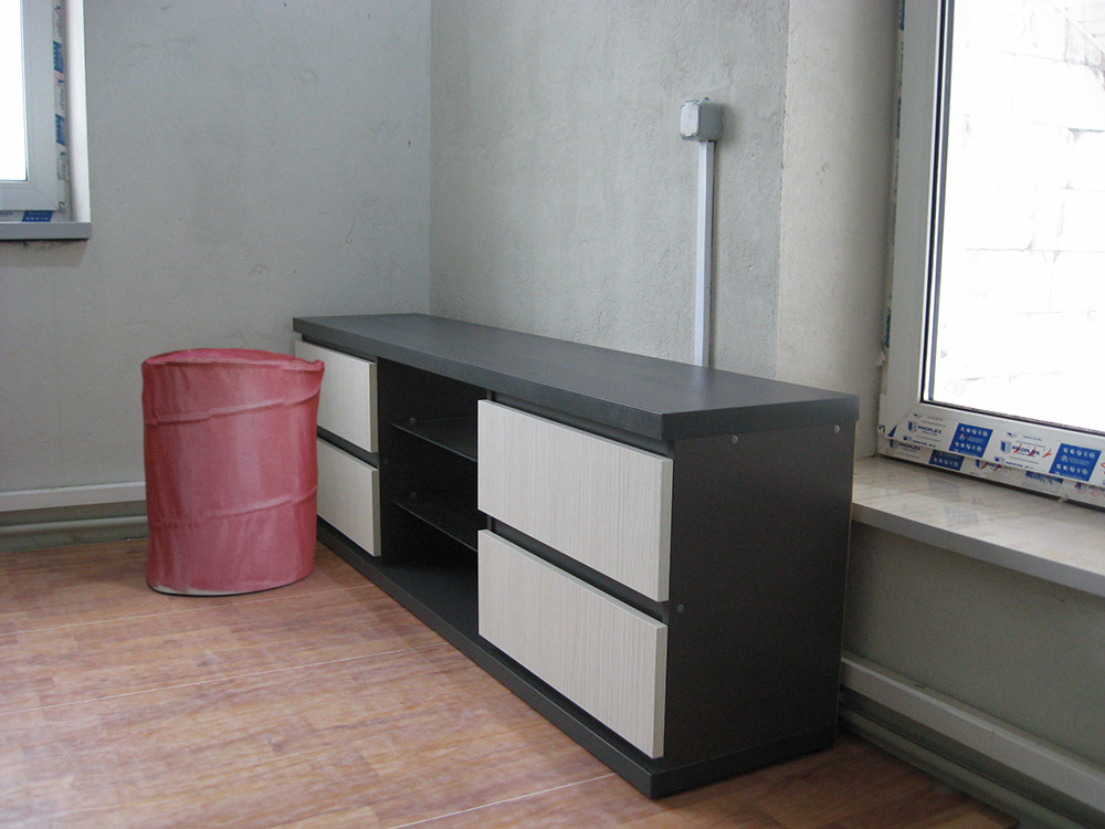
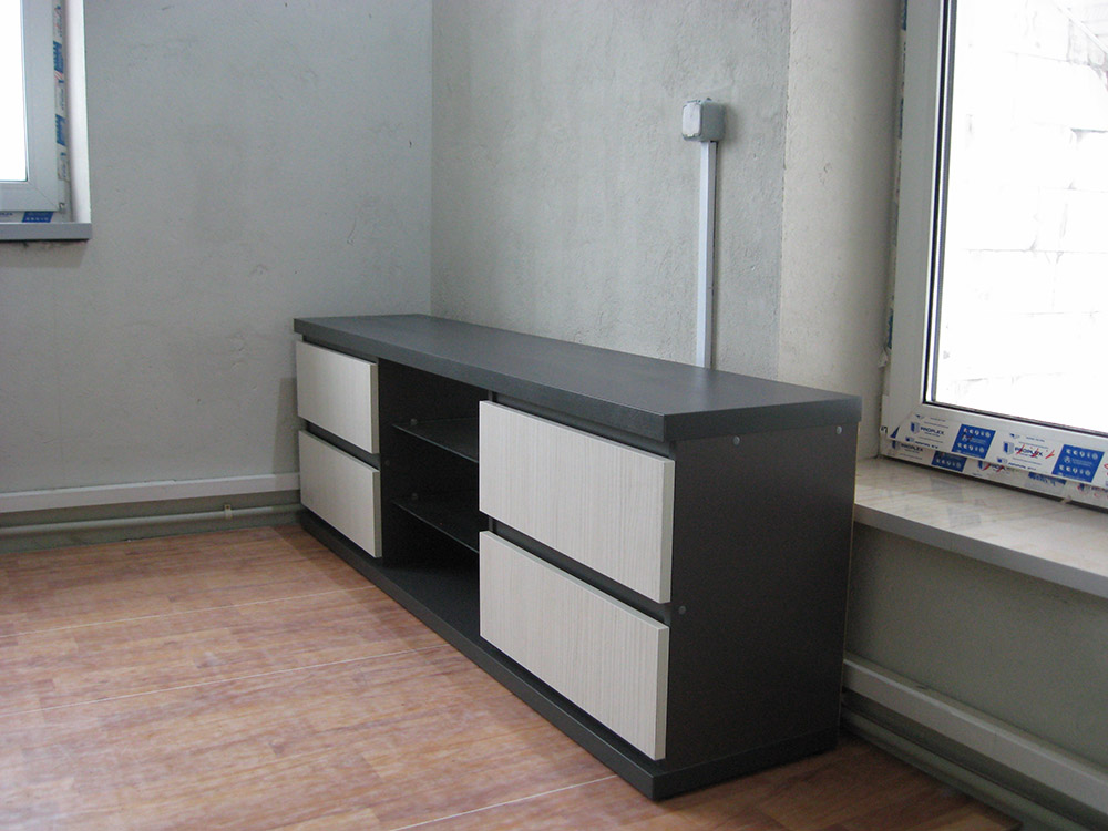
- laundry hamper [139,347,326,596]
